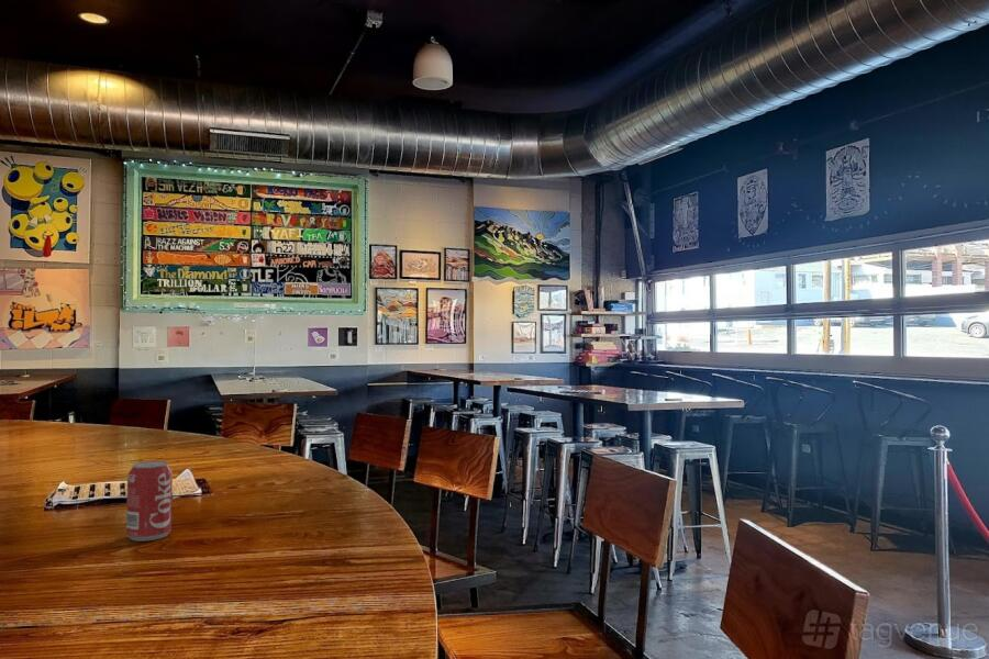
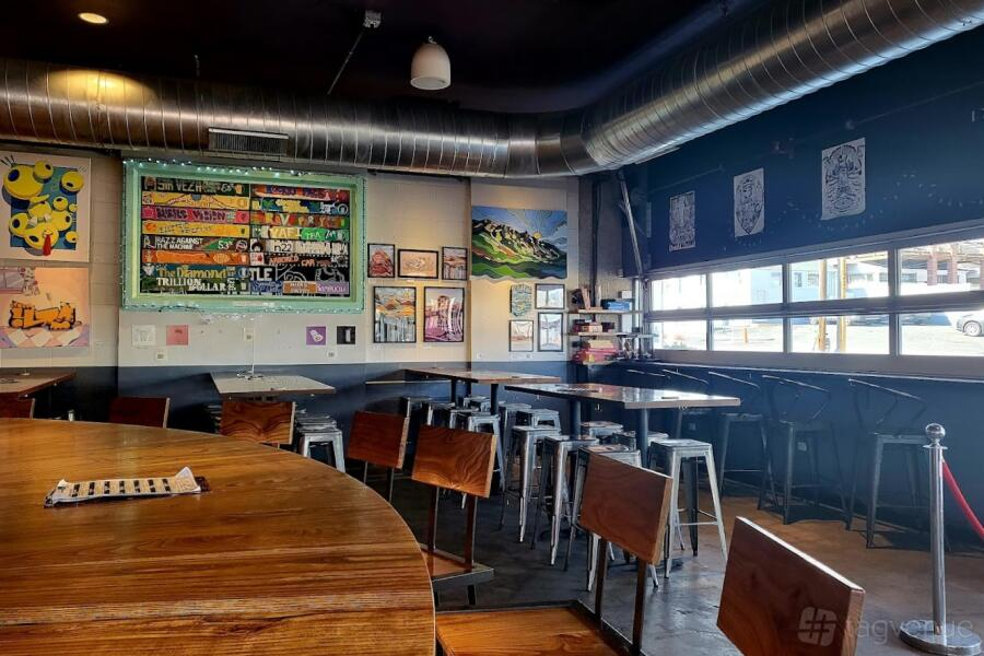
- beverage can [125,460,174,543]
